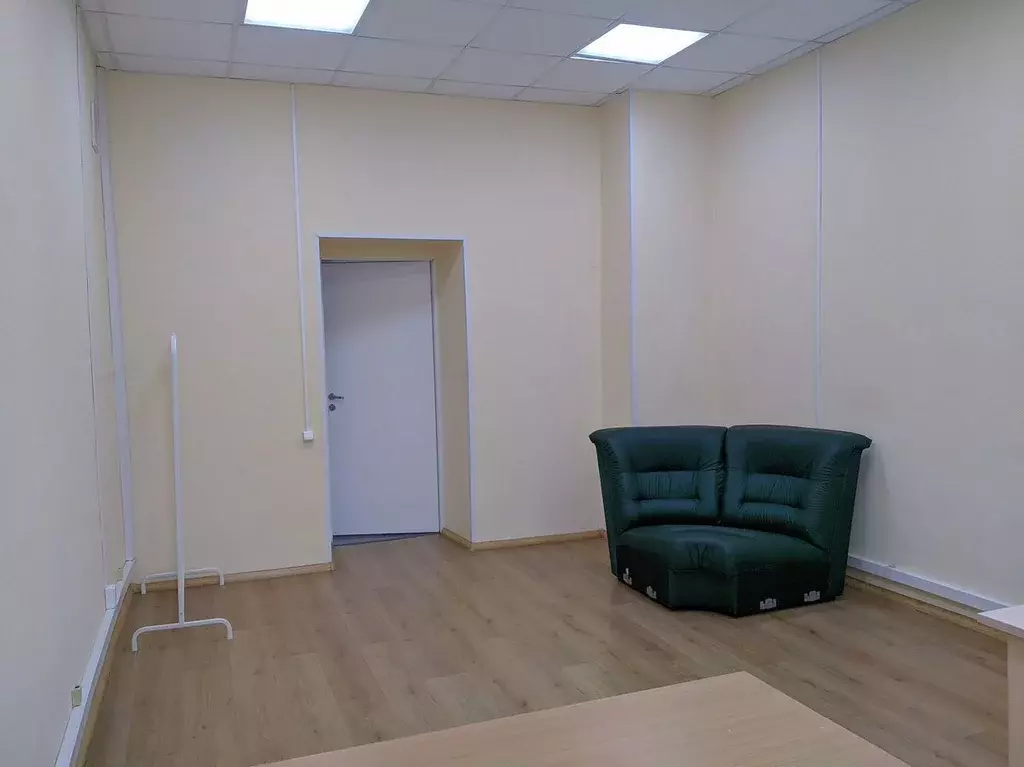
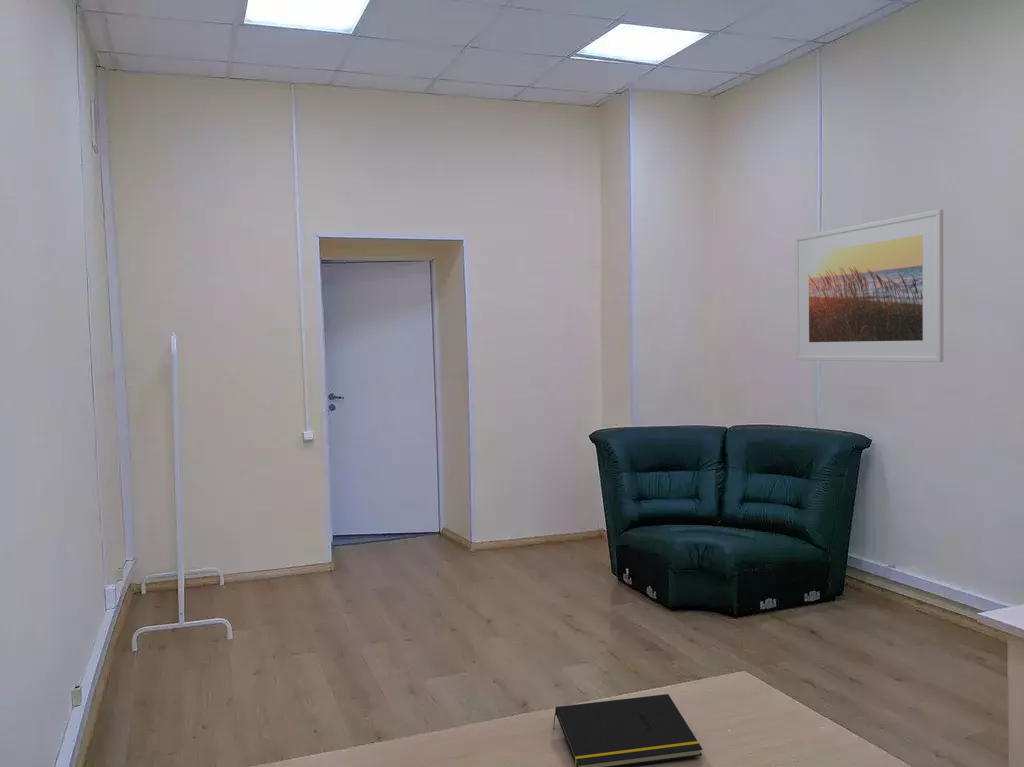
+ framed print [794,209,944,363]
+ notepad [552,693,704,767]
